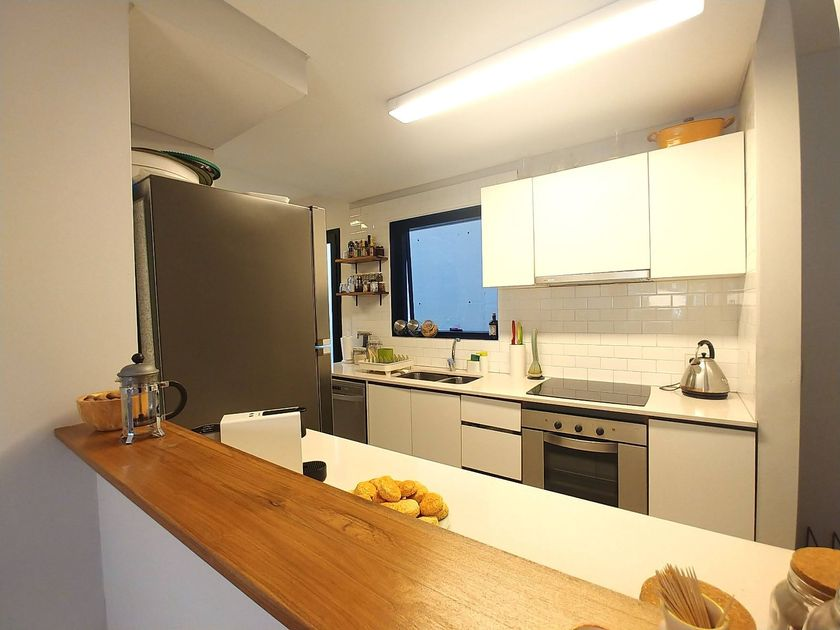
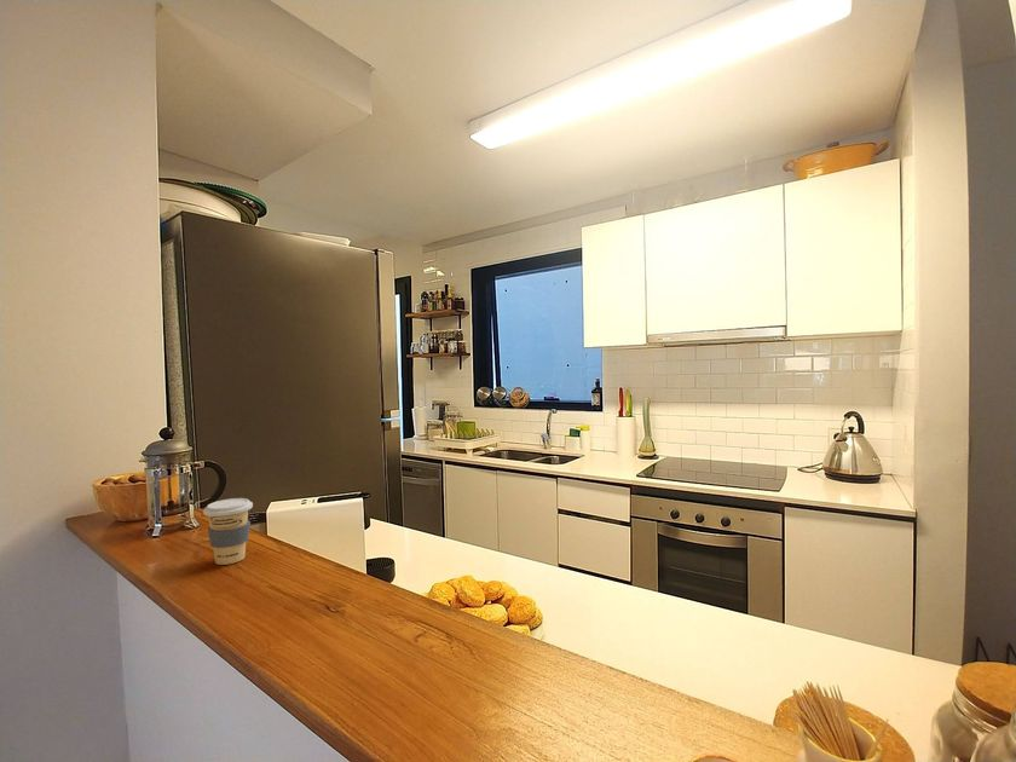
+ coffee cup [202,497,254,566]
